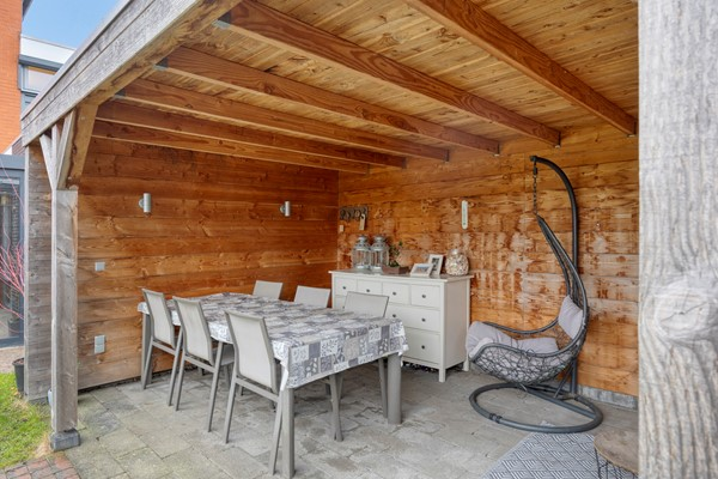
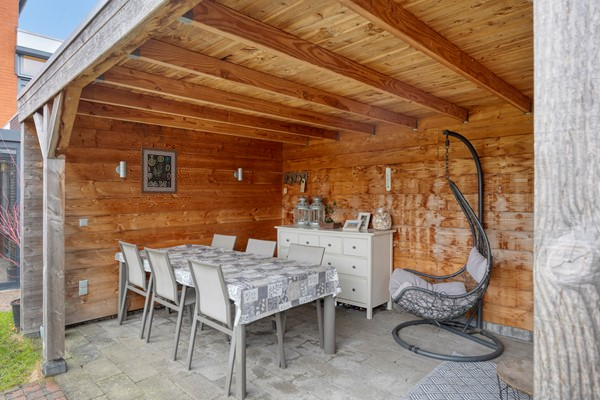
+ wall art [140,146,179,195]
